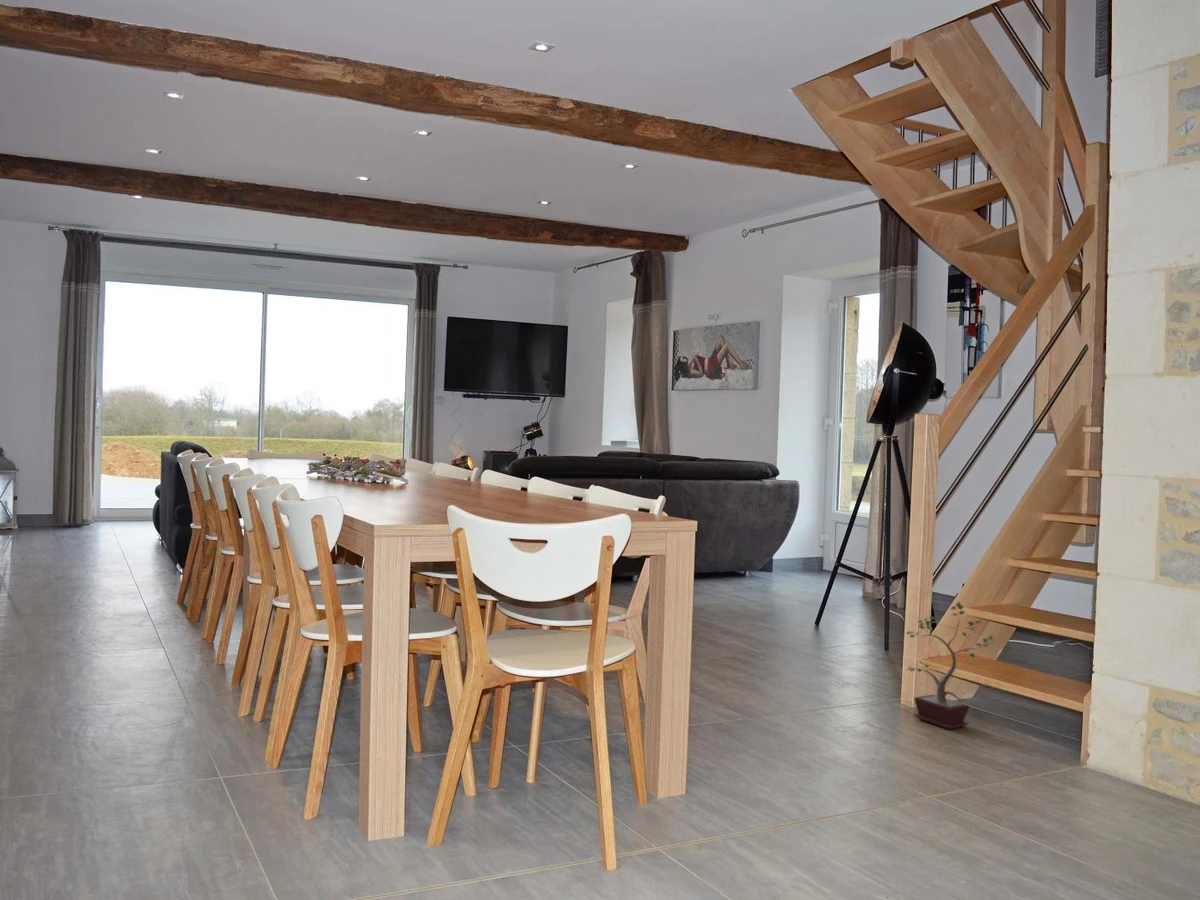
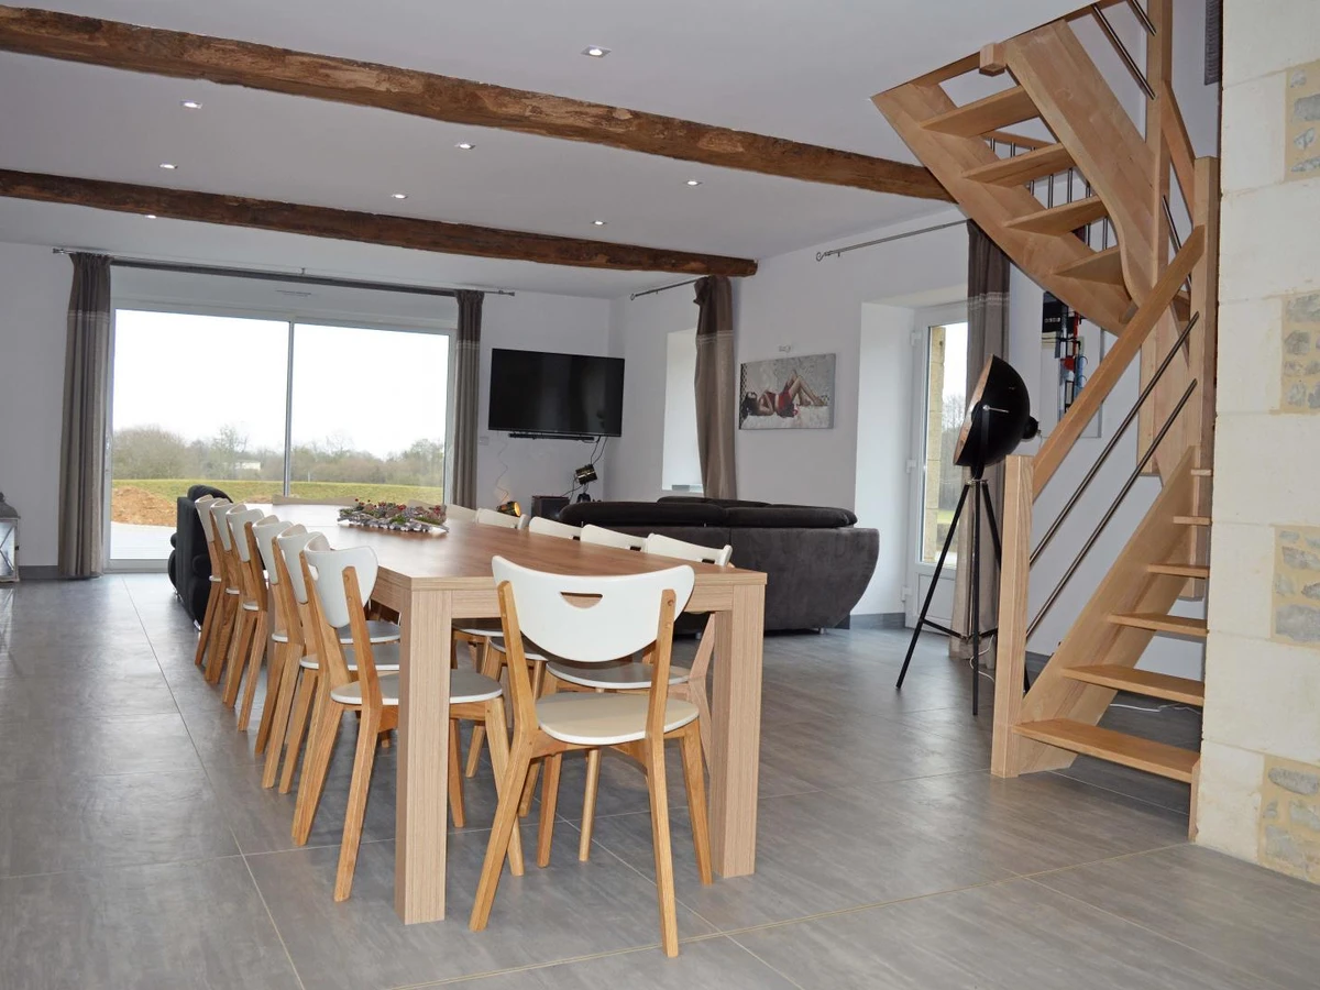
- potted plant [905,601,996,730]
